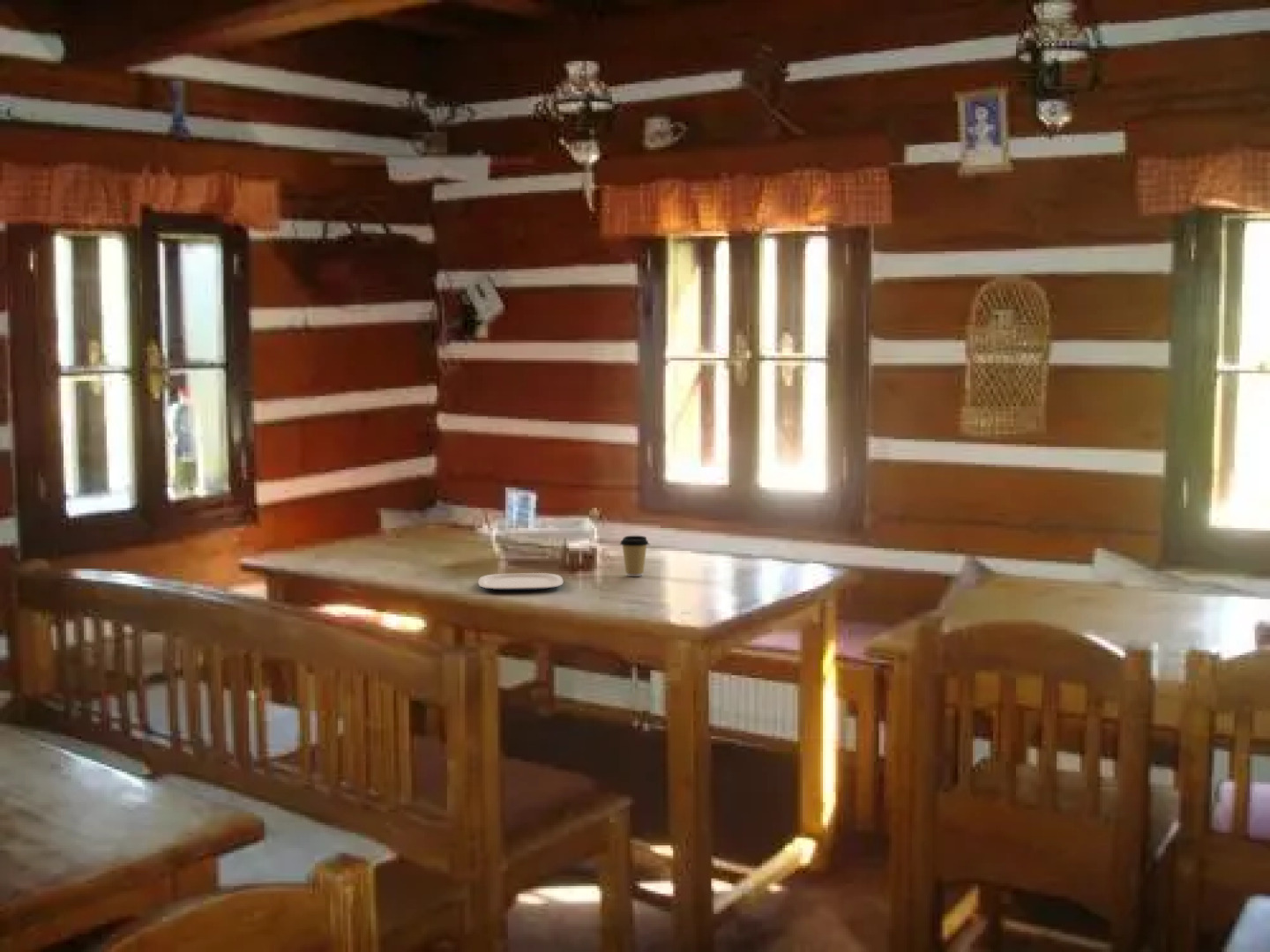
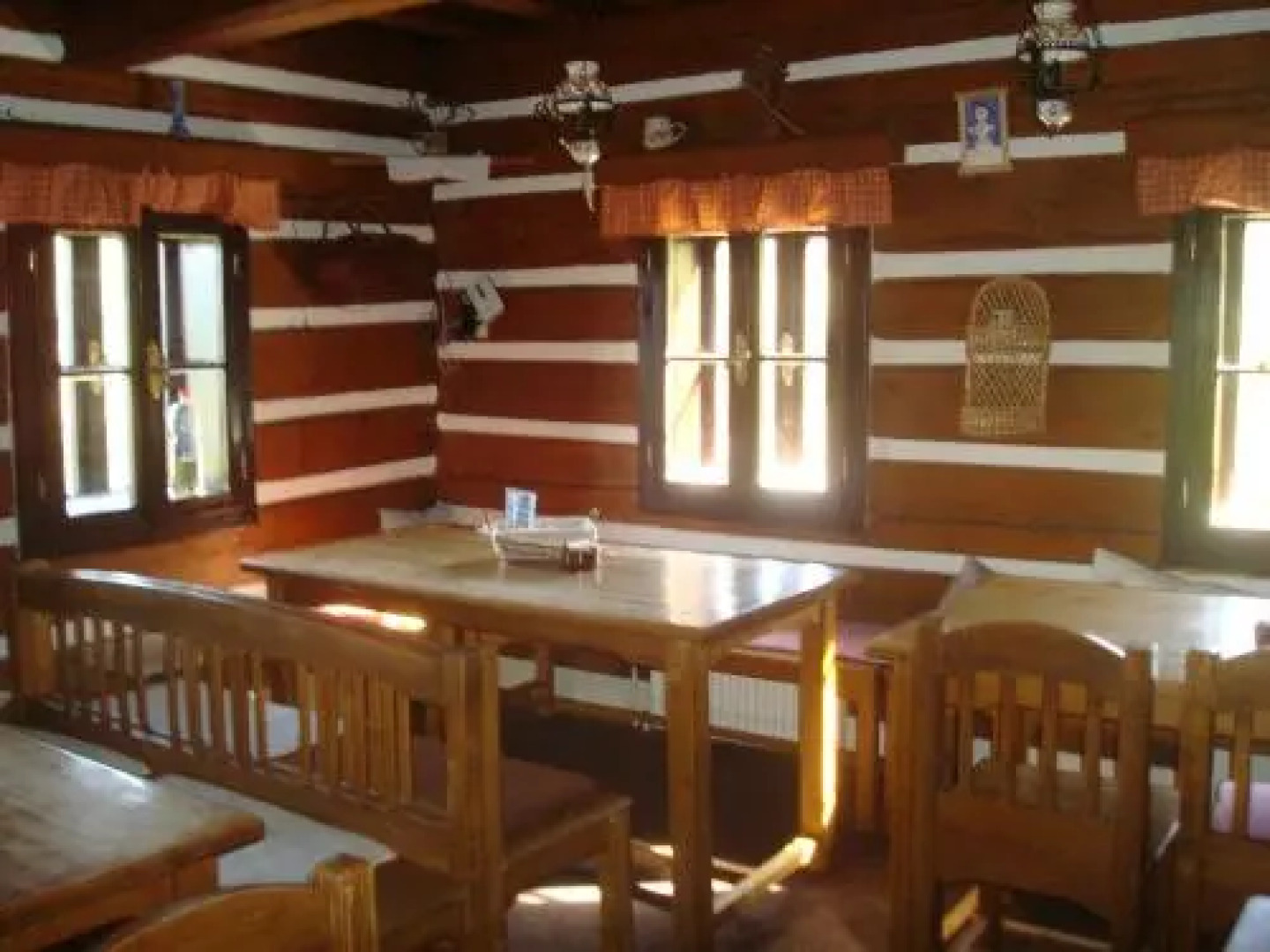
- plate [477,572,564,591]
- coffee cup [619,535,650,577]
